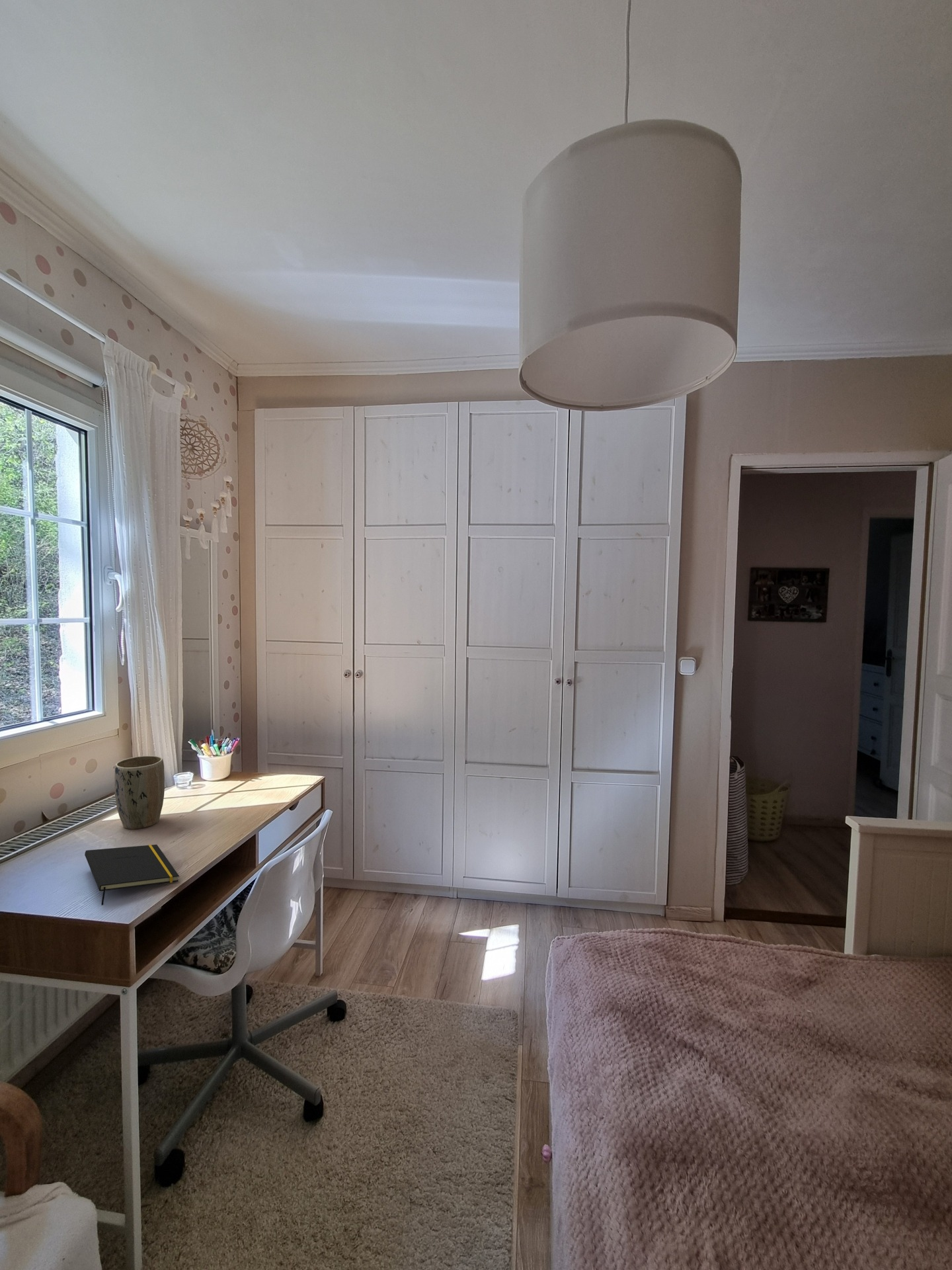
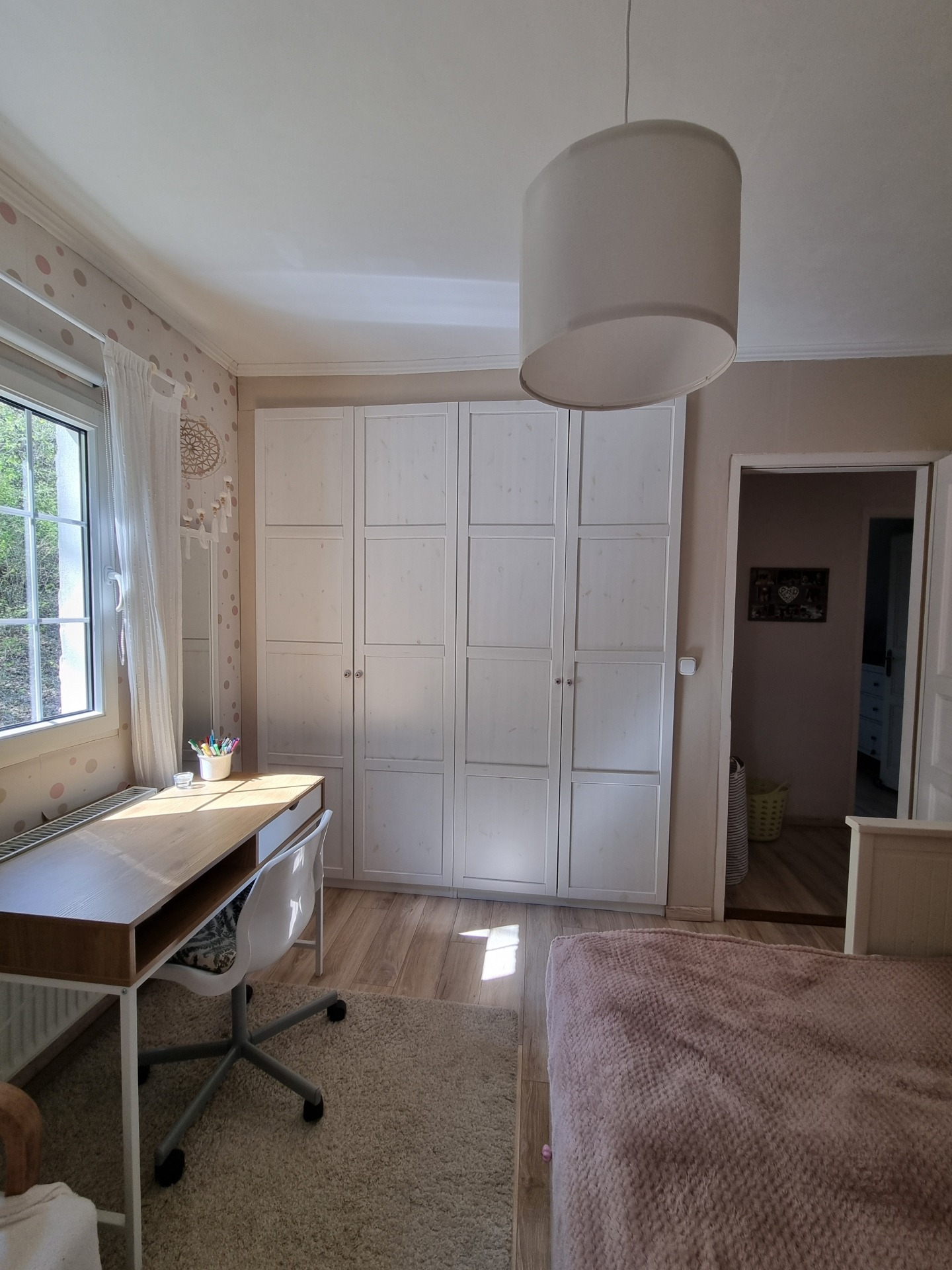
- notepad [84,844,180,906]
- plant pot [114,755,165,830]
